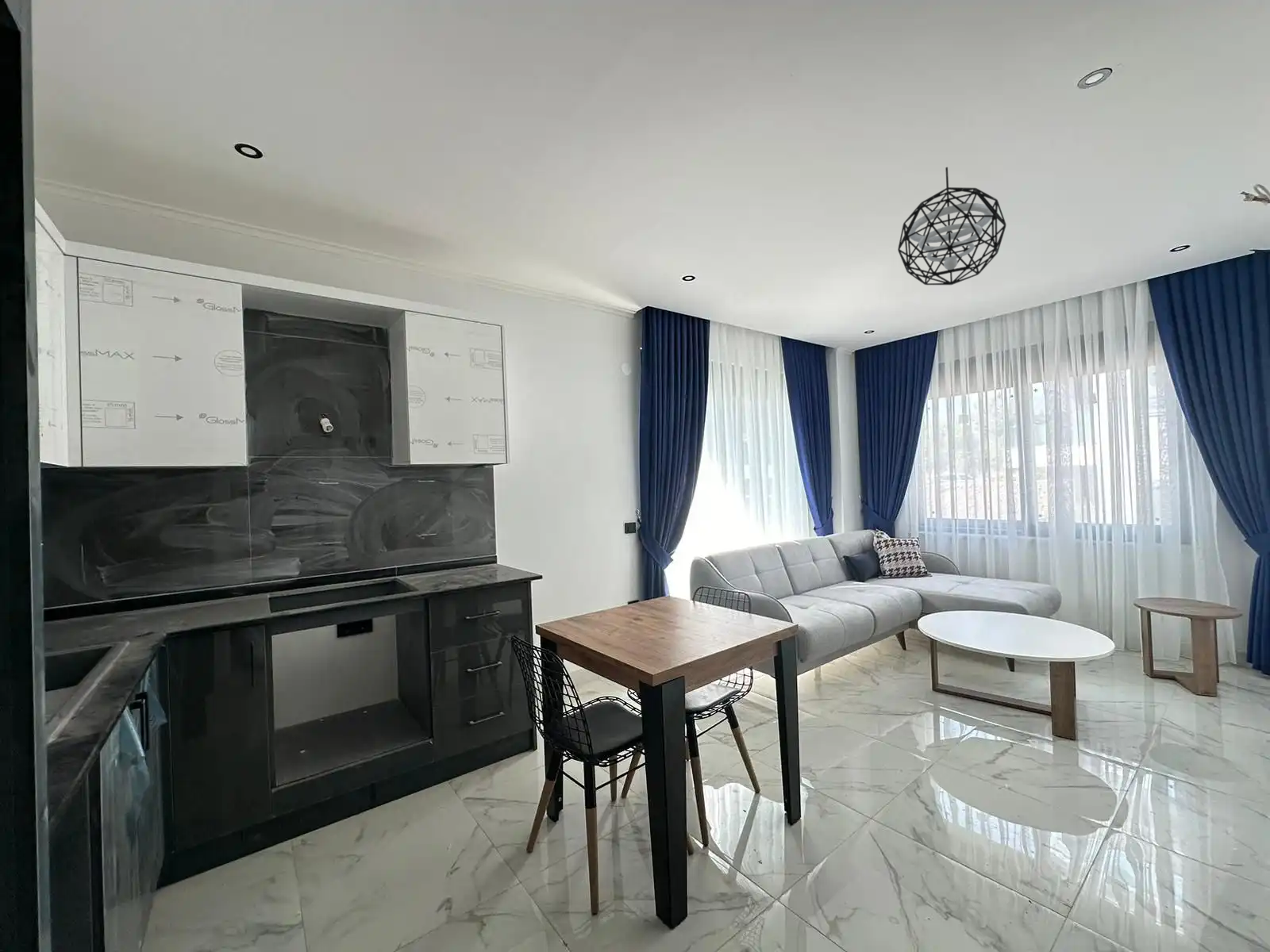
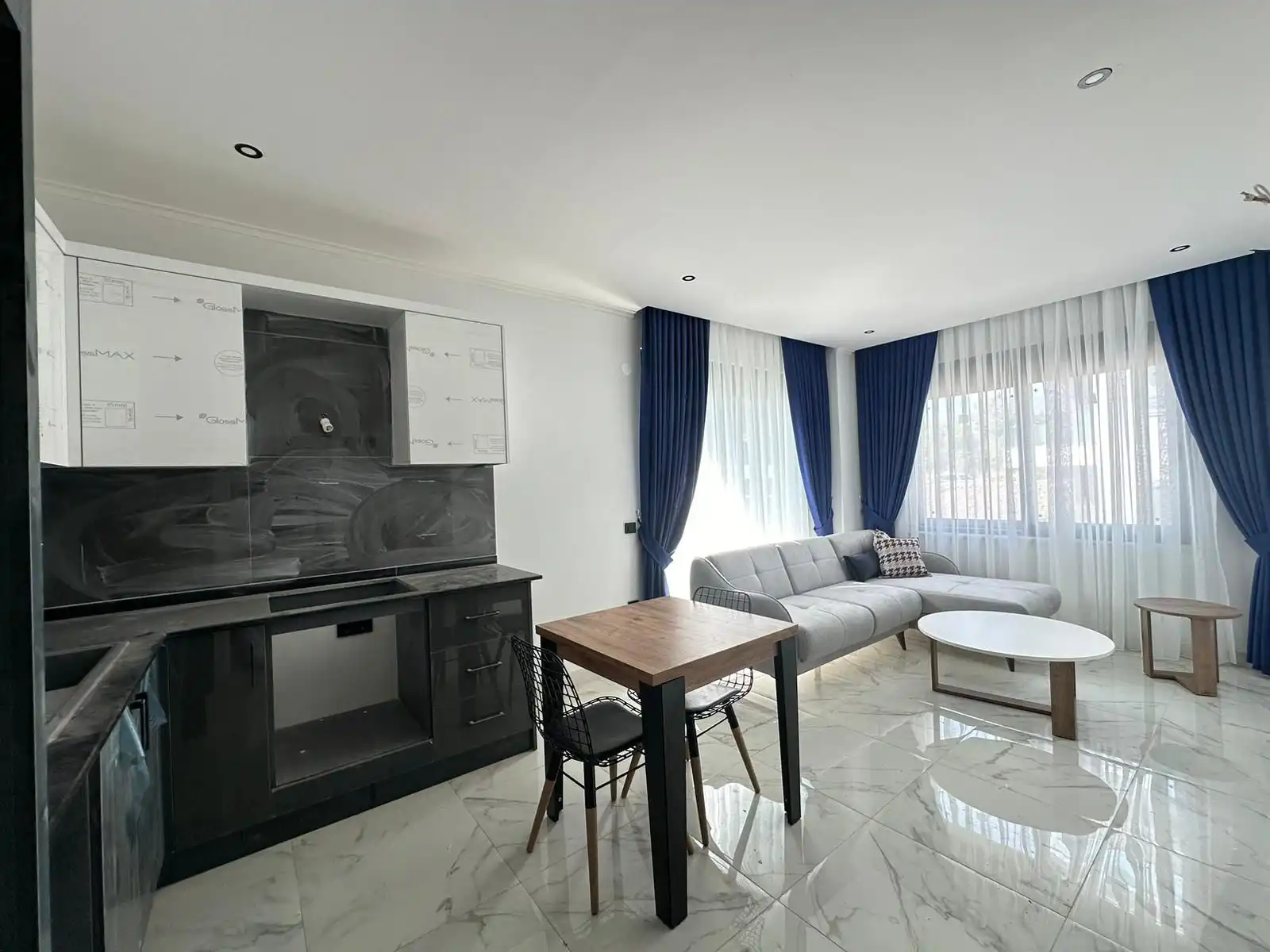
- pendant light [897,167,1007,286]
